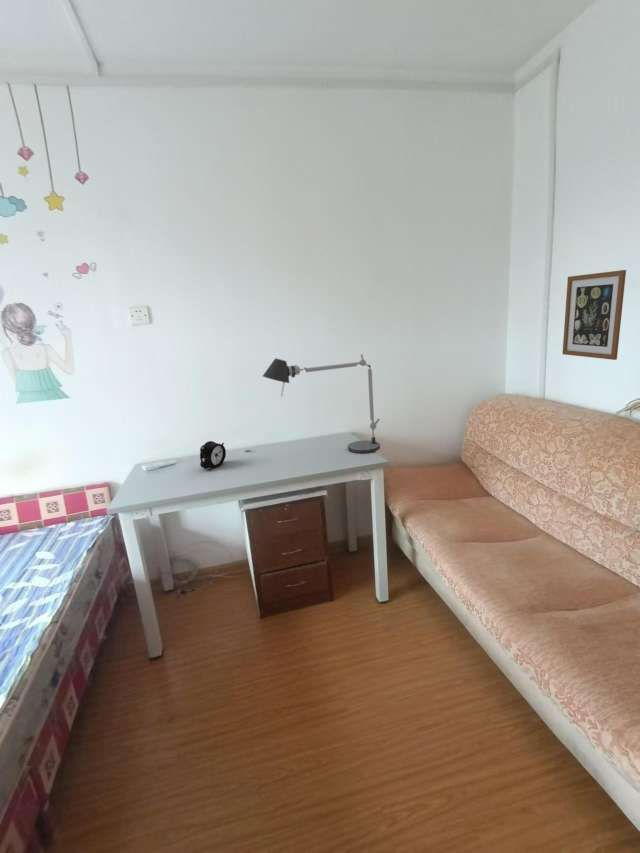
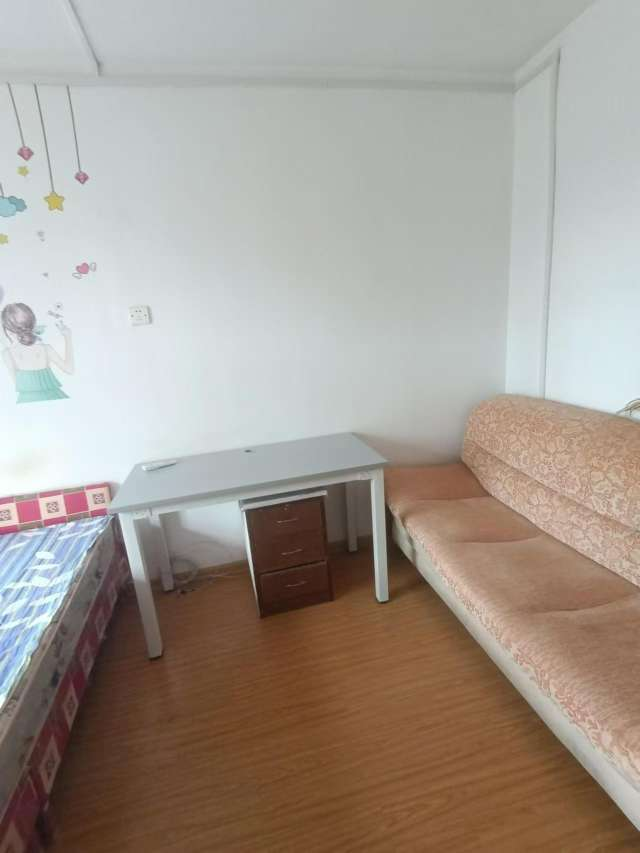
- wall art [561,269,627,361]
- desk lamp [262,353,381,454]
- alarm clock [199,440,227,470]
